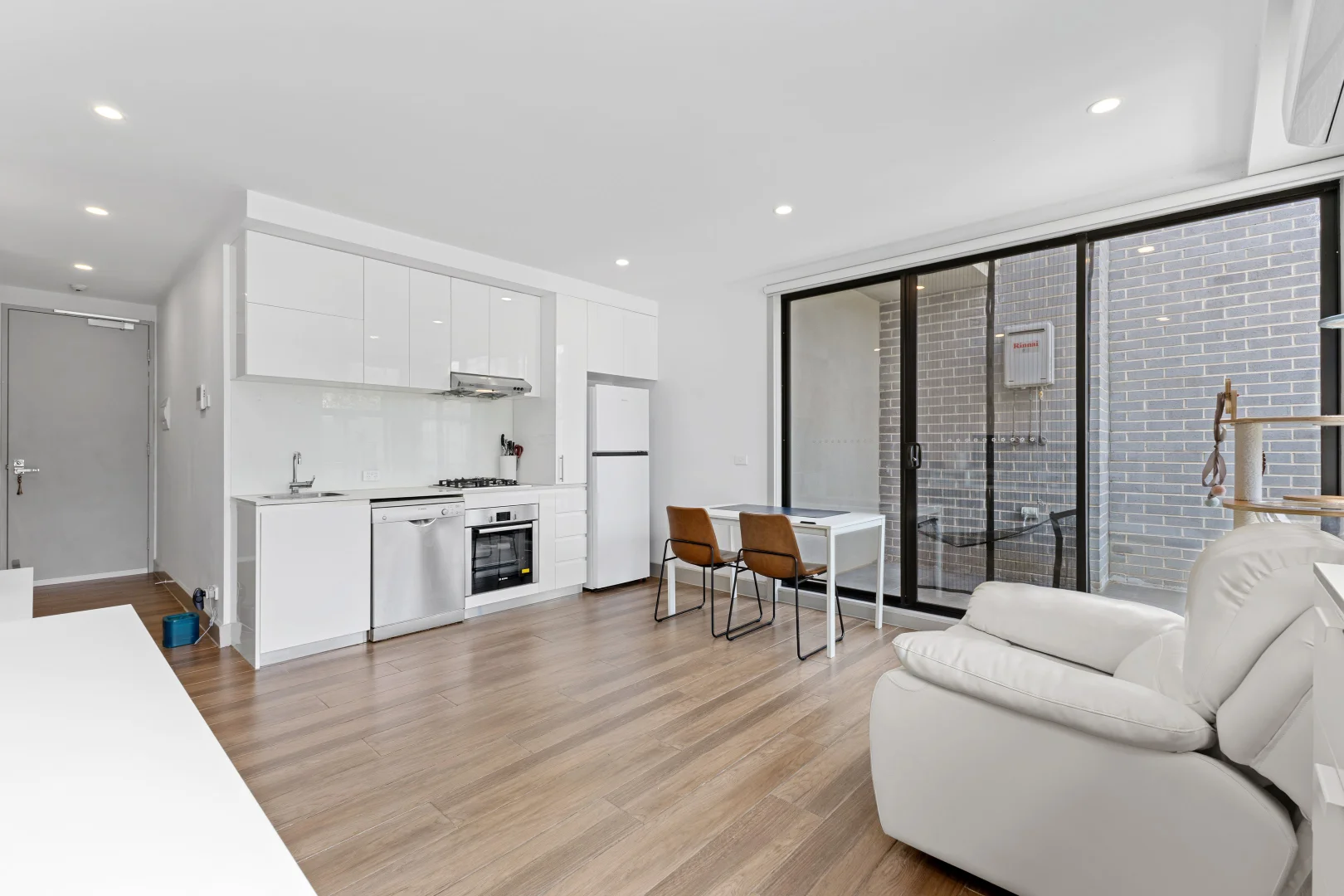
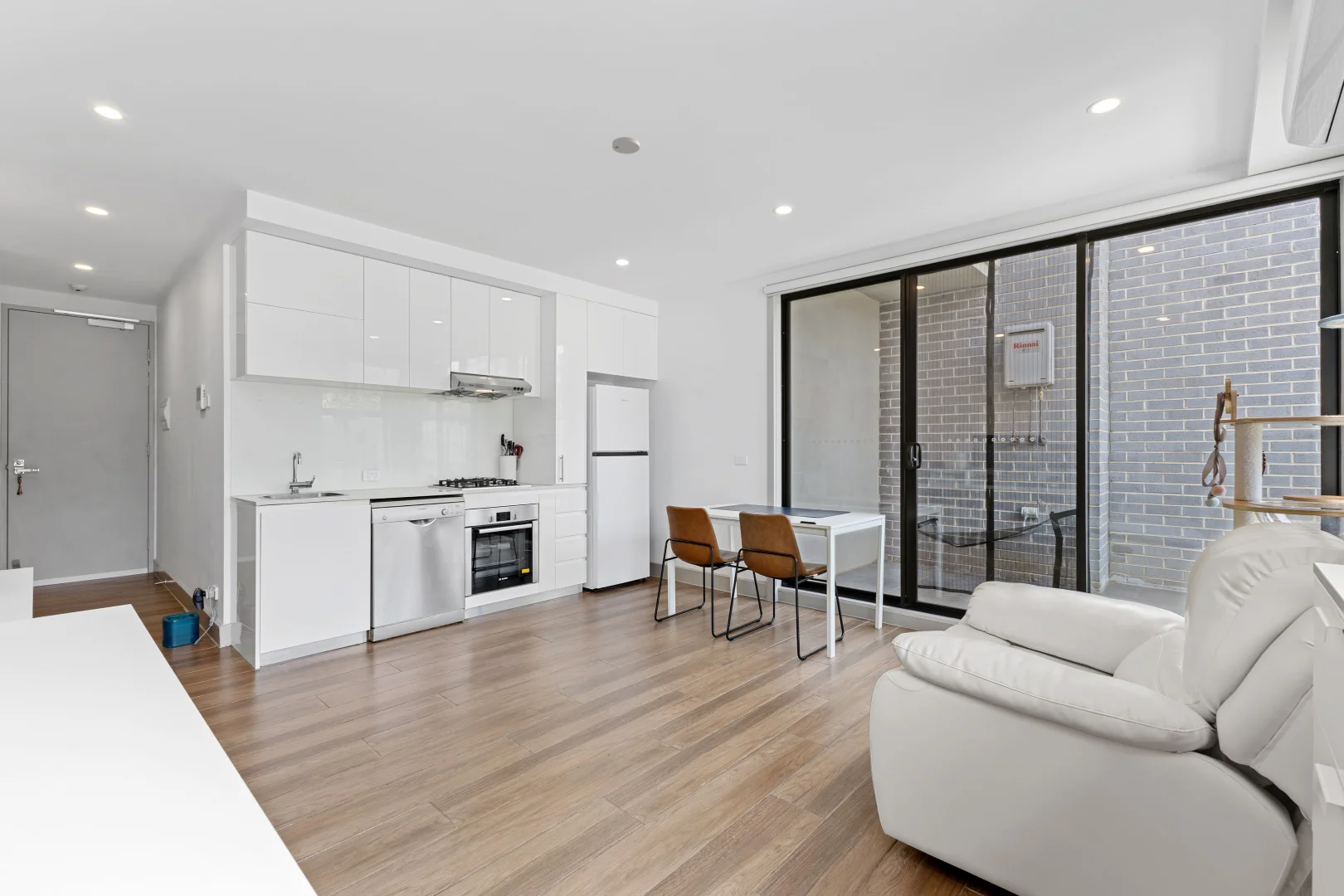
+ smoke detector [611,136,640,155]
